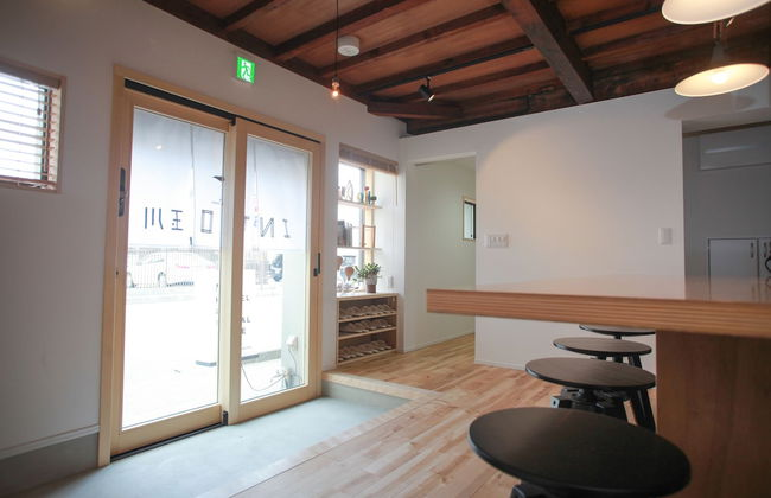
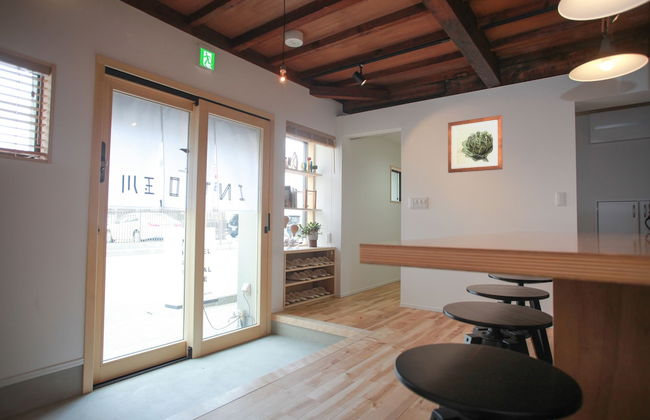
+ wall art [447,114,504,174]
